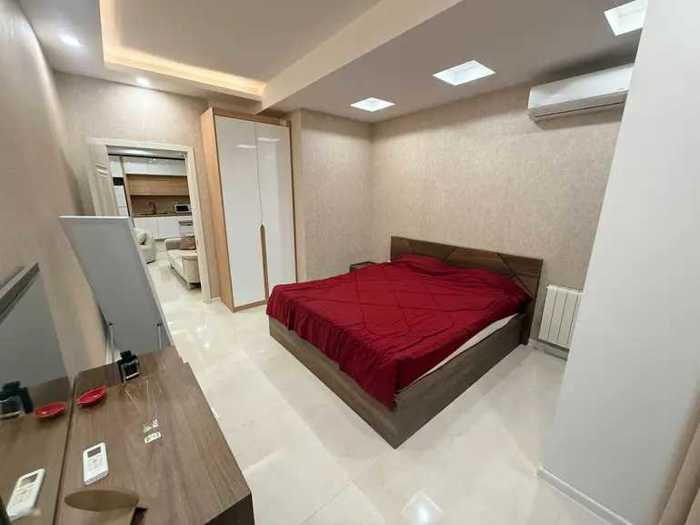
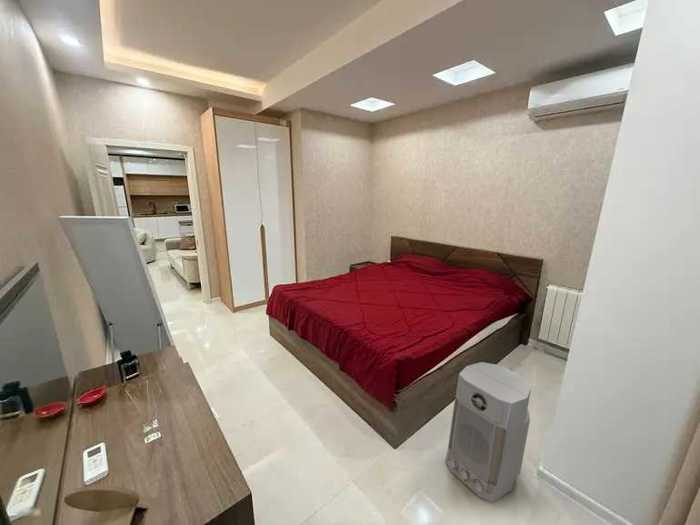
+ air purifier [444,361,532,504]
